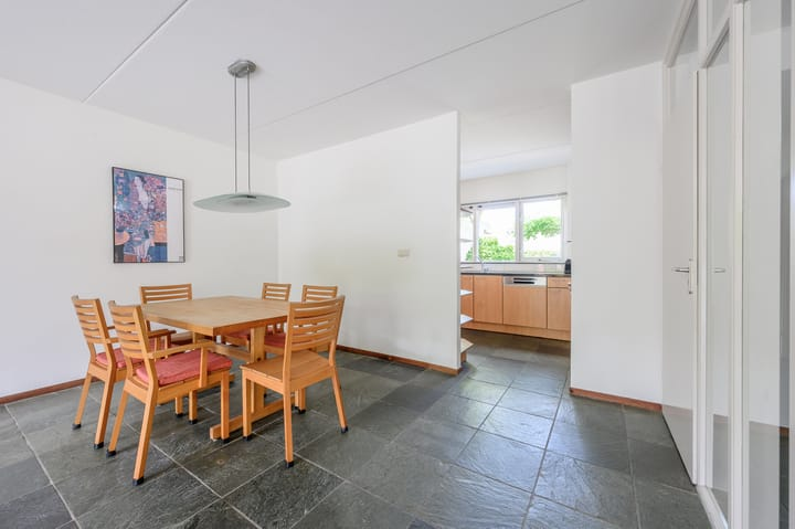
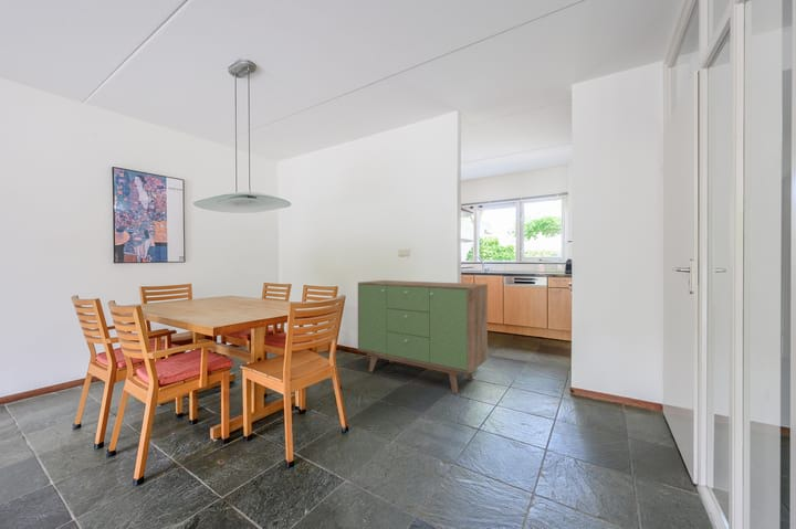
+ sideboard [357,279,489,394]
